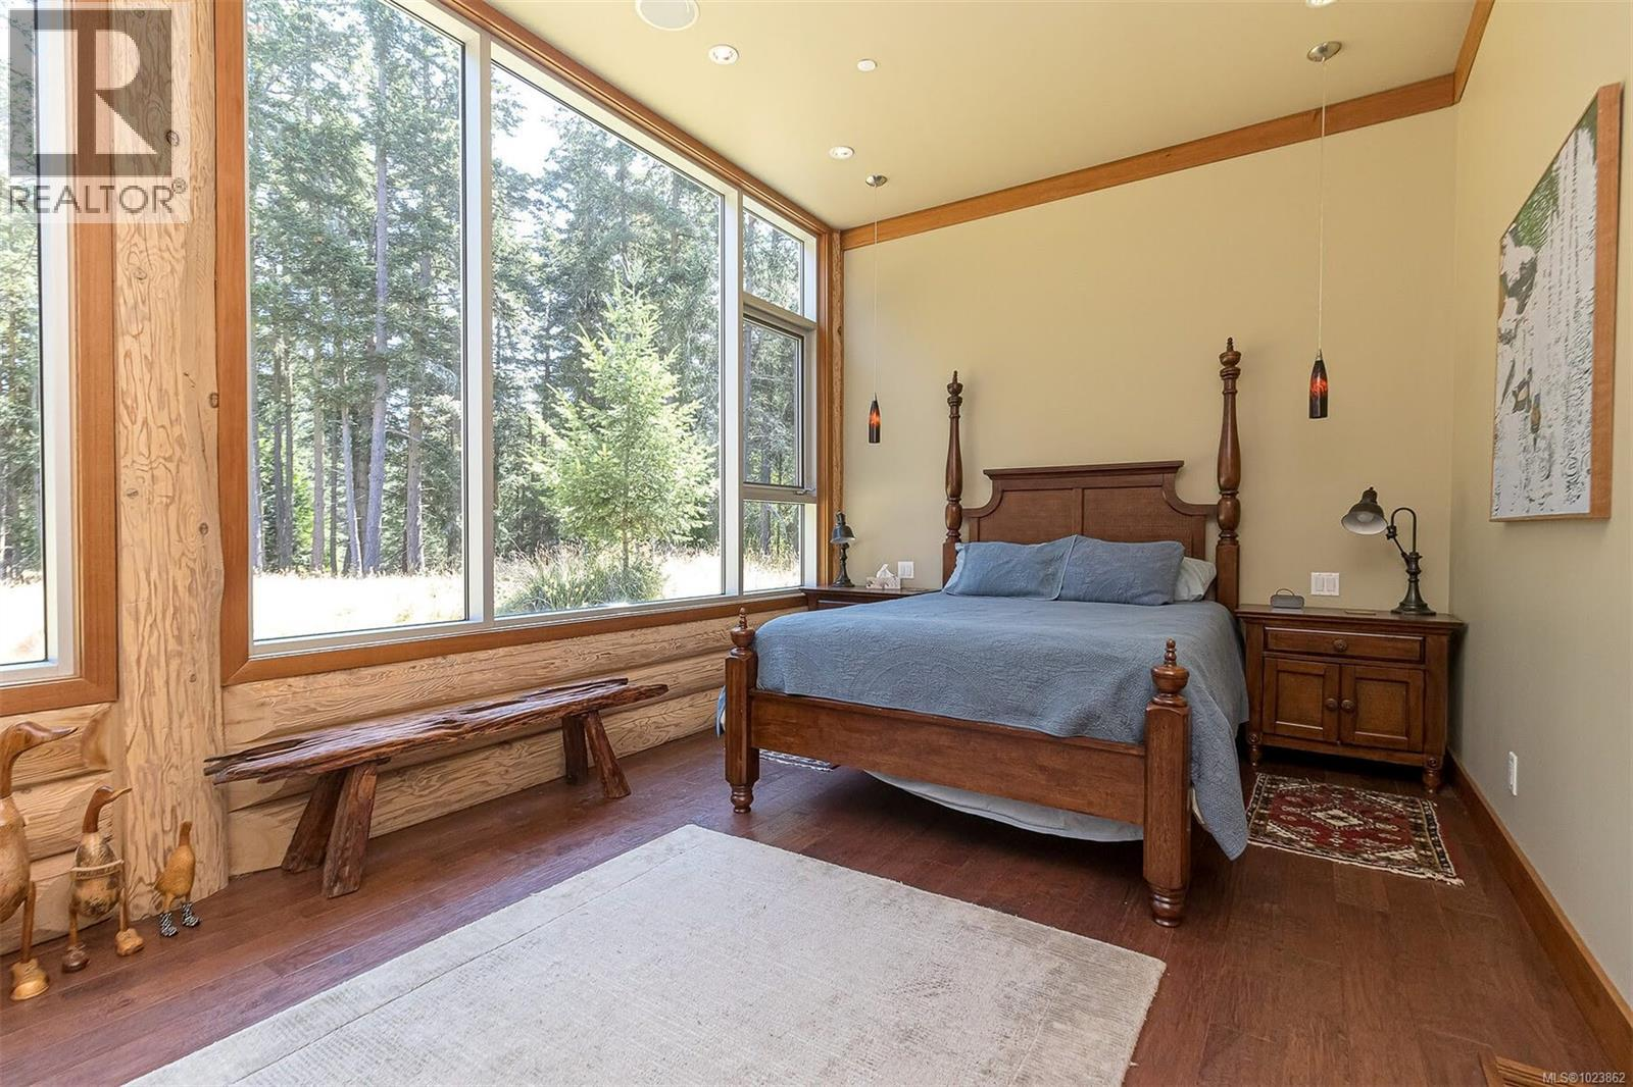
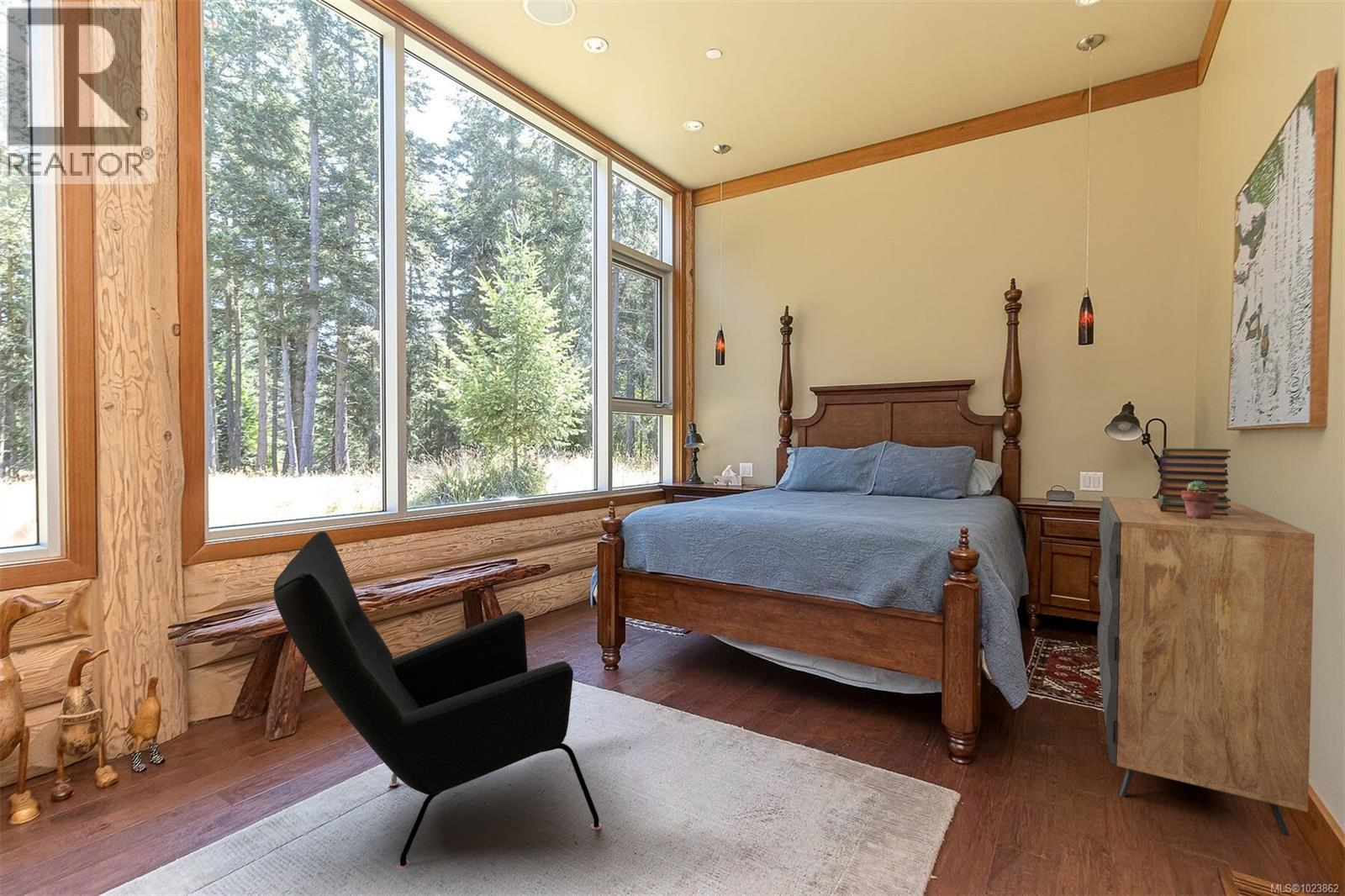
+ potted succulent [1181,481,1218,519]
+ book stack [1157,447,1232,515]
+ dresser [1096,496,1316,837]
+ armchair [273,530,603,870]
